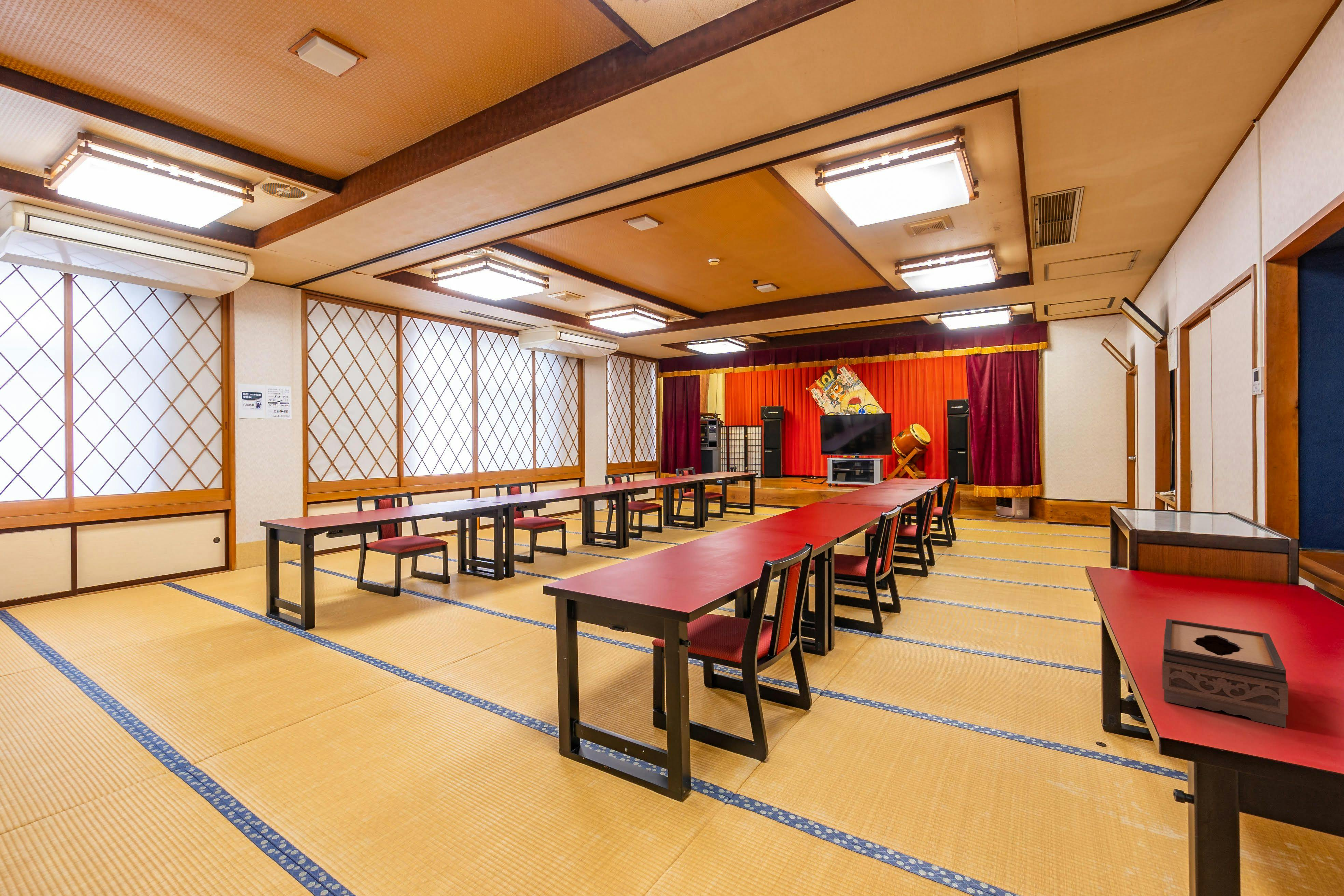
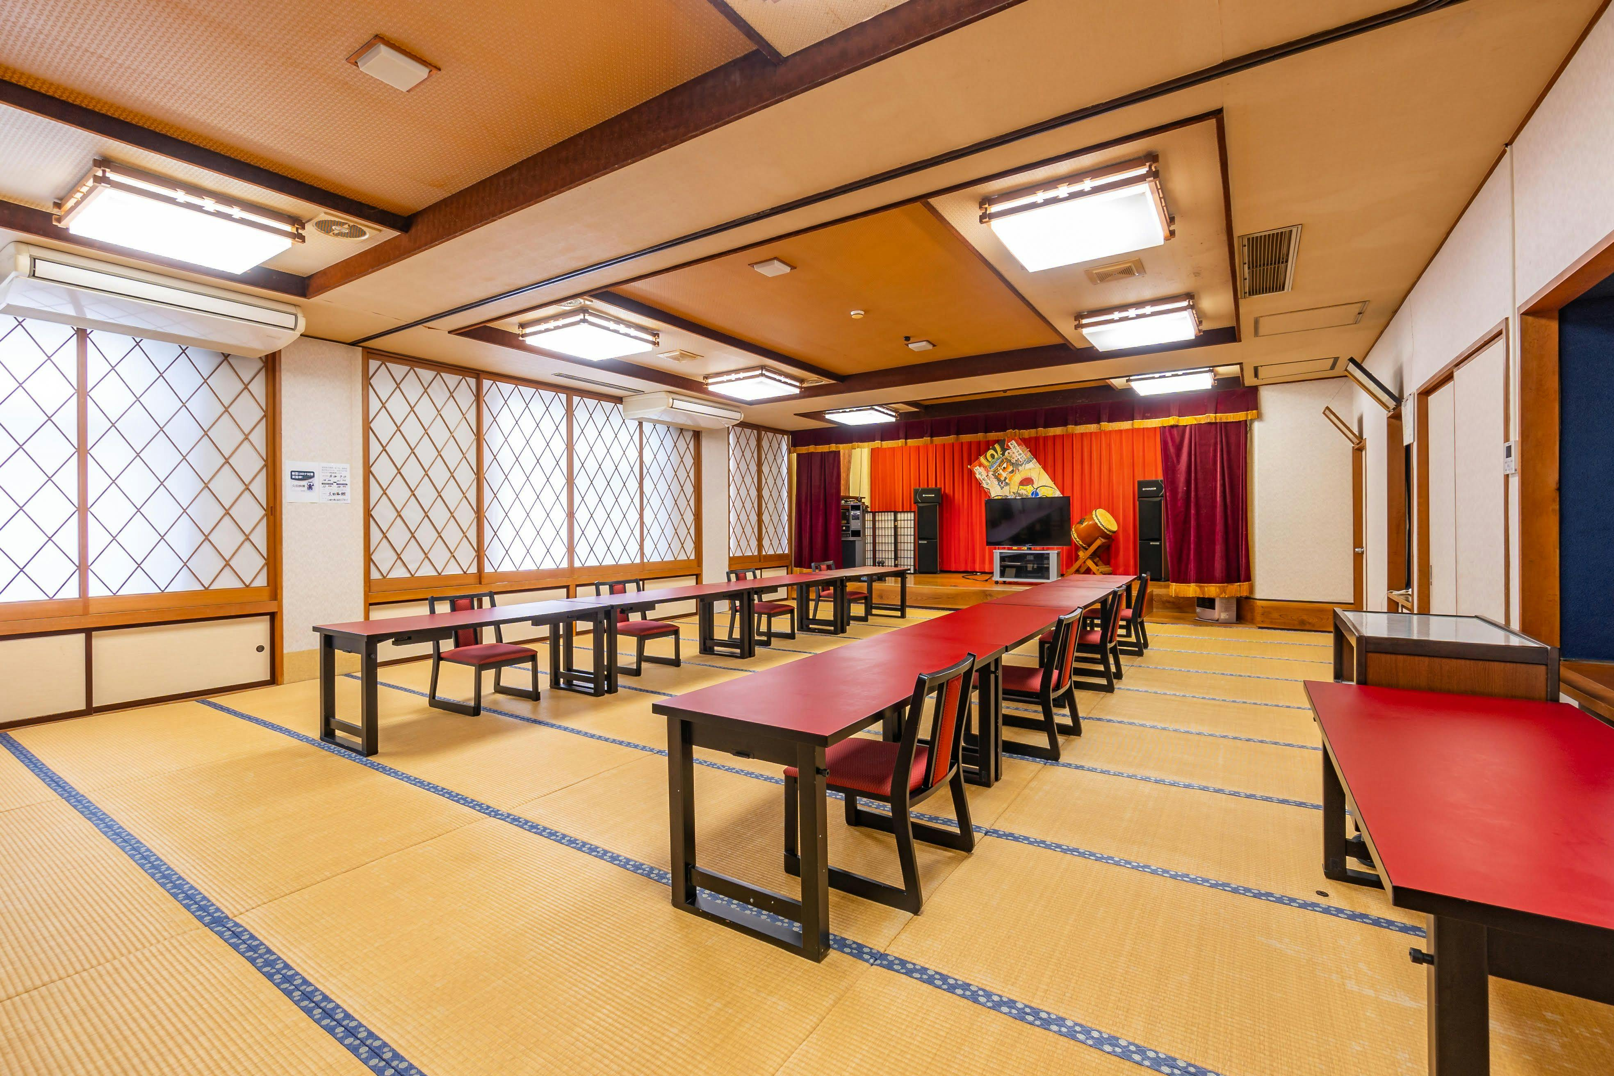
- tissue box [1162,618,1289,728]
